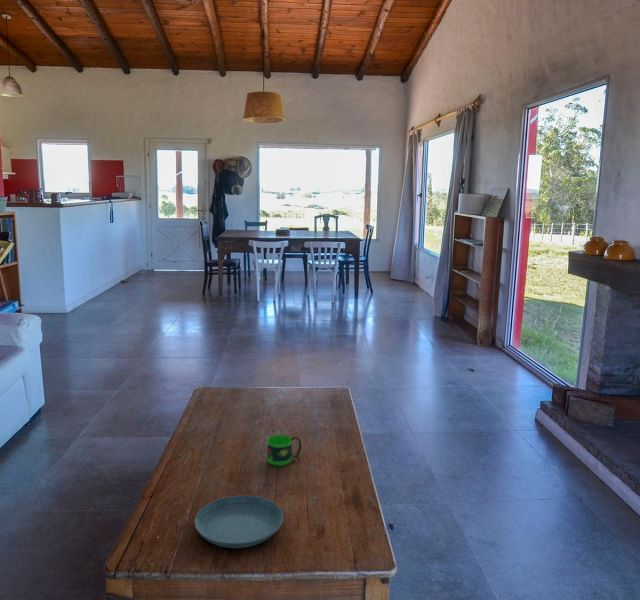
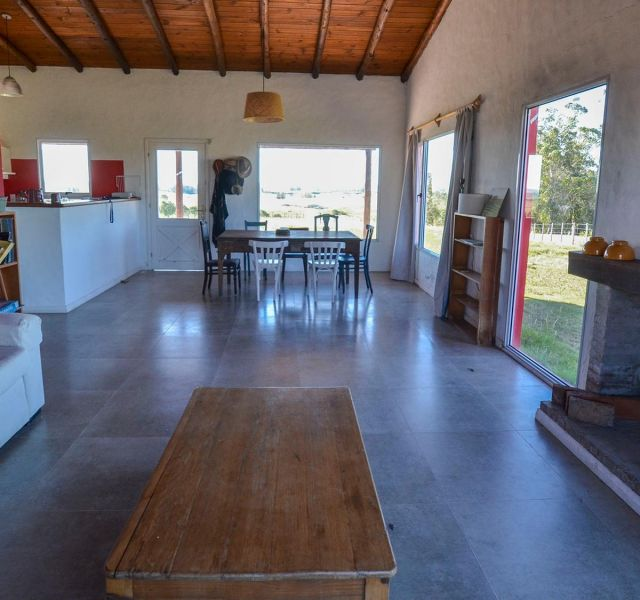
- mug [266,434,302,466]
- saucer [194,495,284,549]
